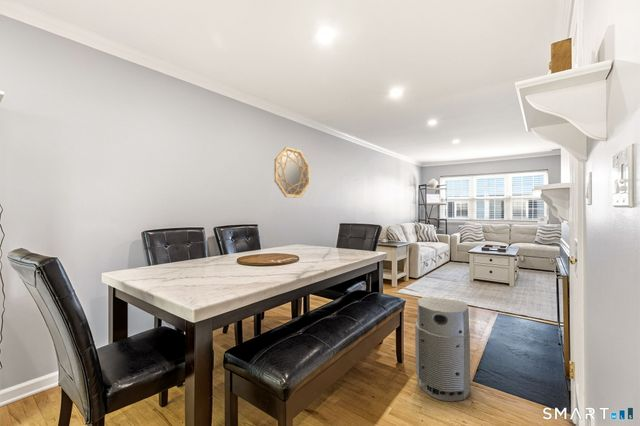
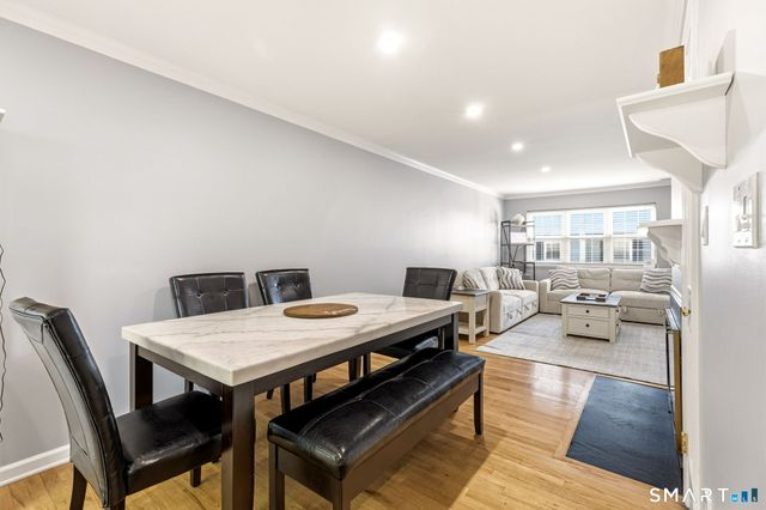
- air purifier [414,296,471,402]
- home mirror [273,146,311,199]
